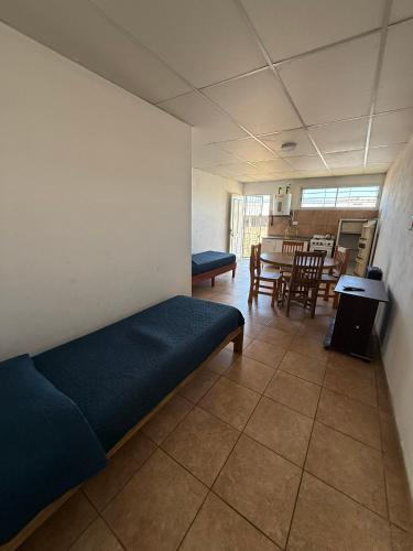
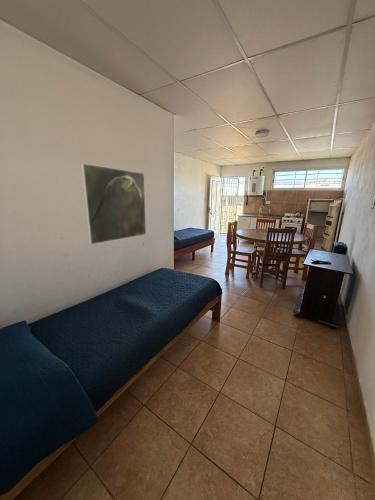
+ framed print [80,162,147,245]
